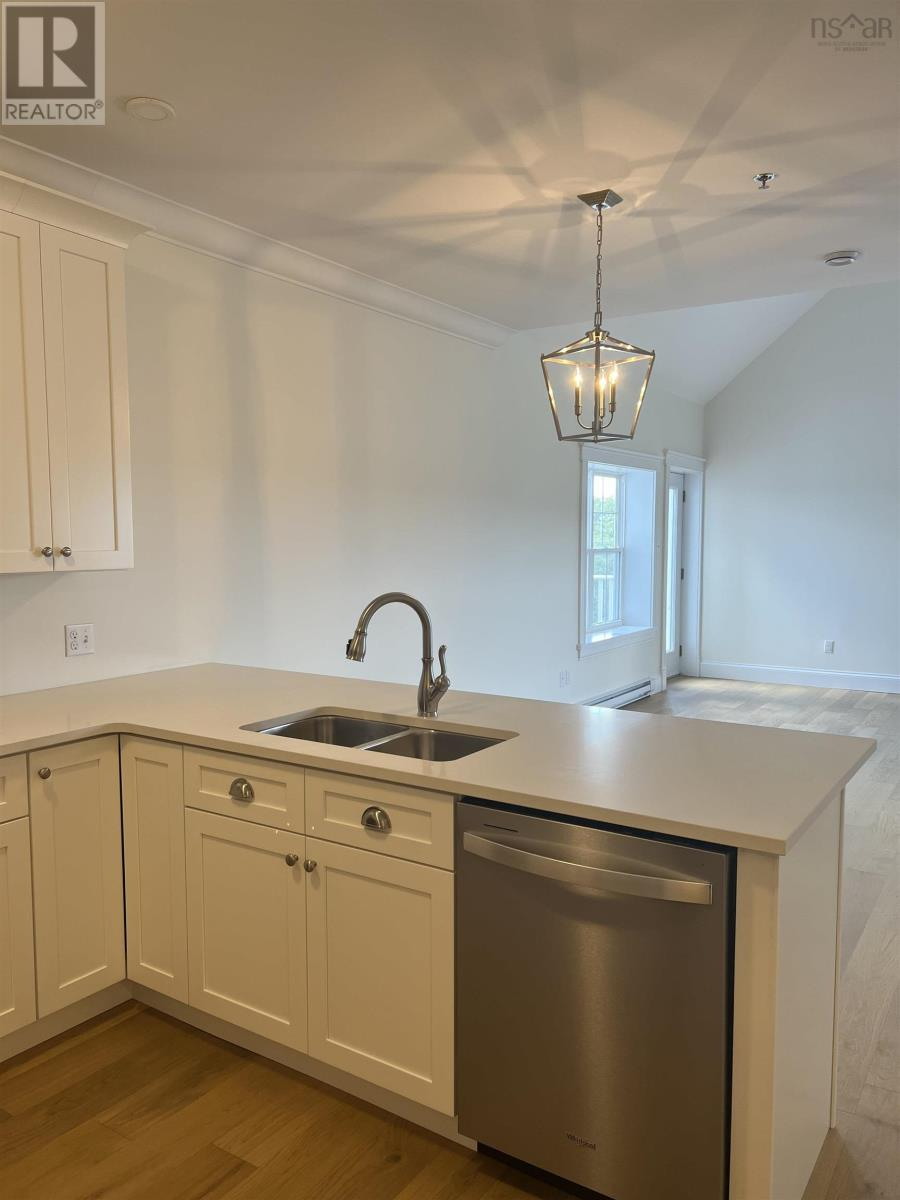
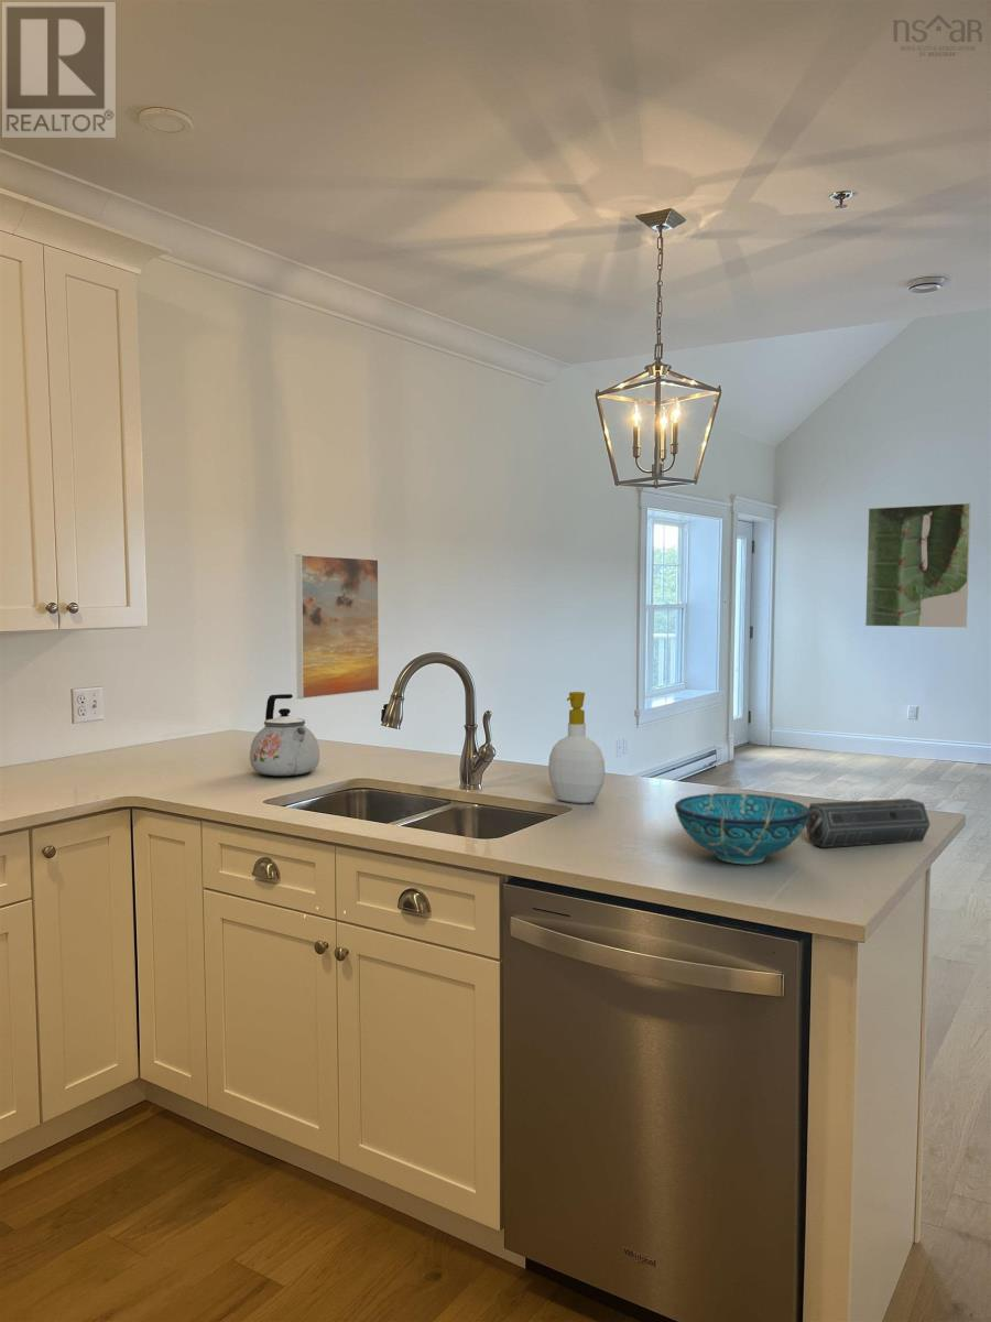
+ bowl [674,792,810,865]
+ speaker [805,798,932,848]
+ kettle [249,693,320,777]
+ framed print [864,502,971,628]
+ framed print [294,553,380,700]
+ soap bottle [547,691,606,805]
